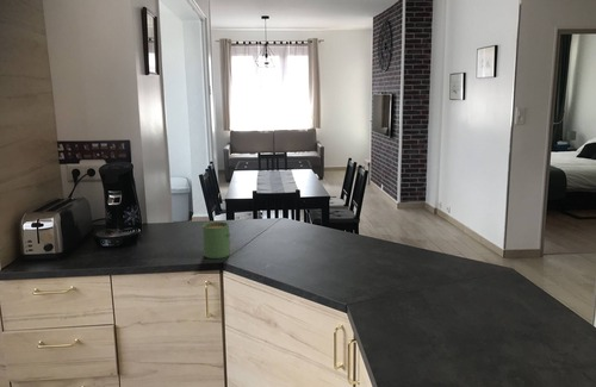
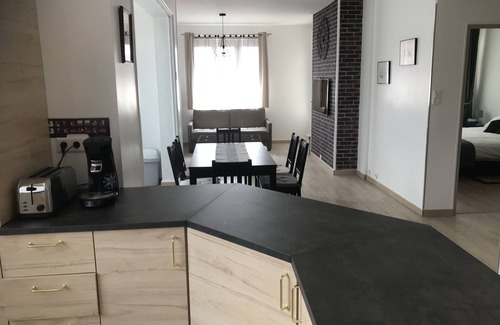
- mug [201,220,231,260]
